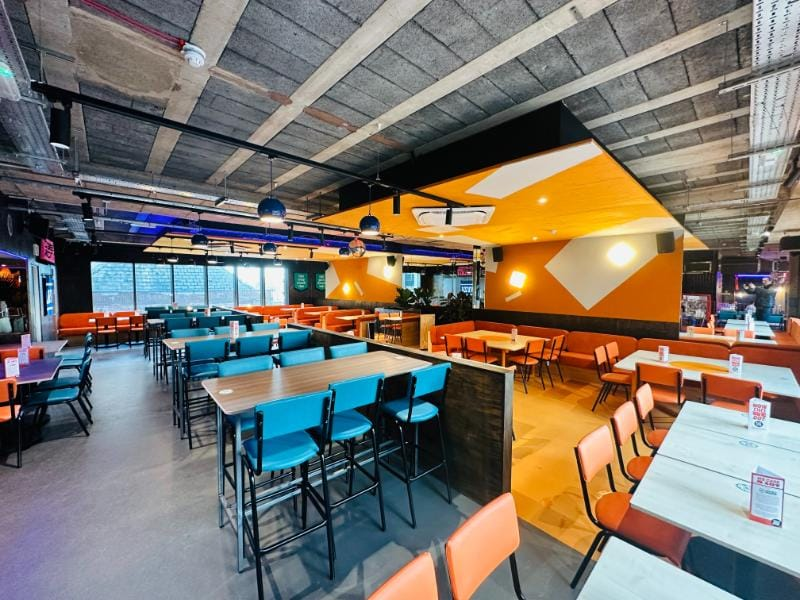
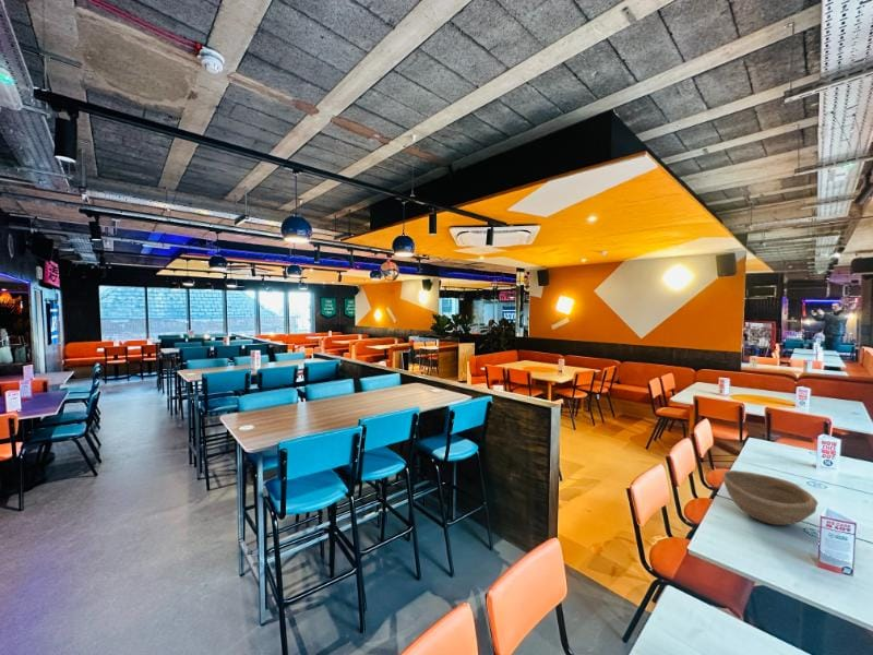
+ bowl [721,469,818,526]
